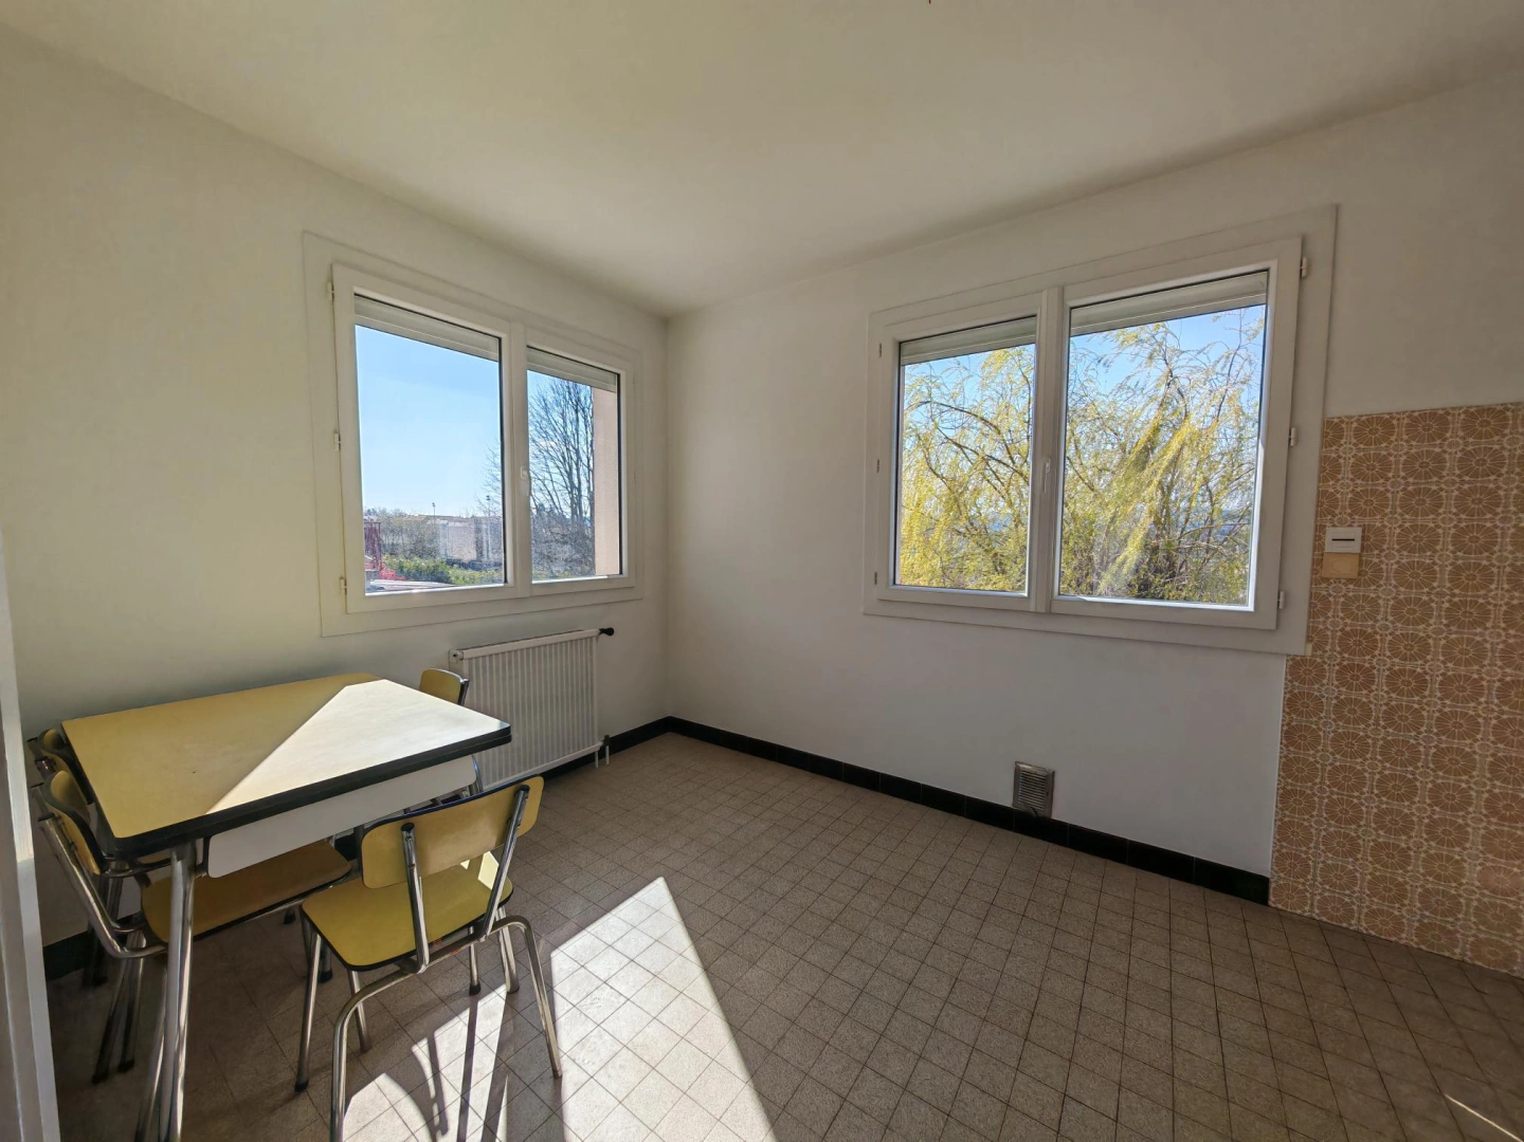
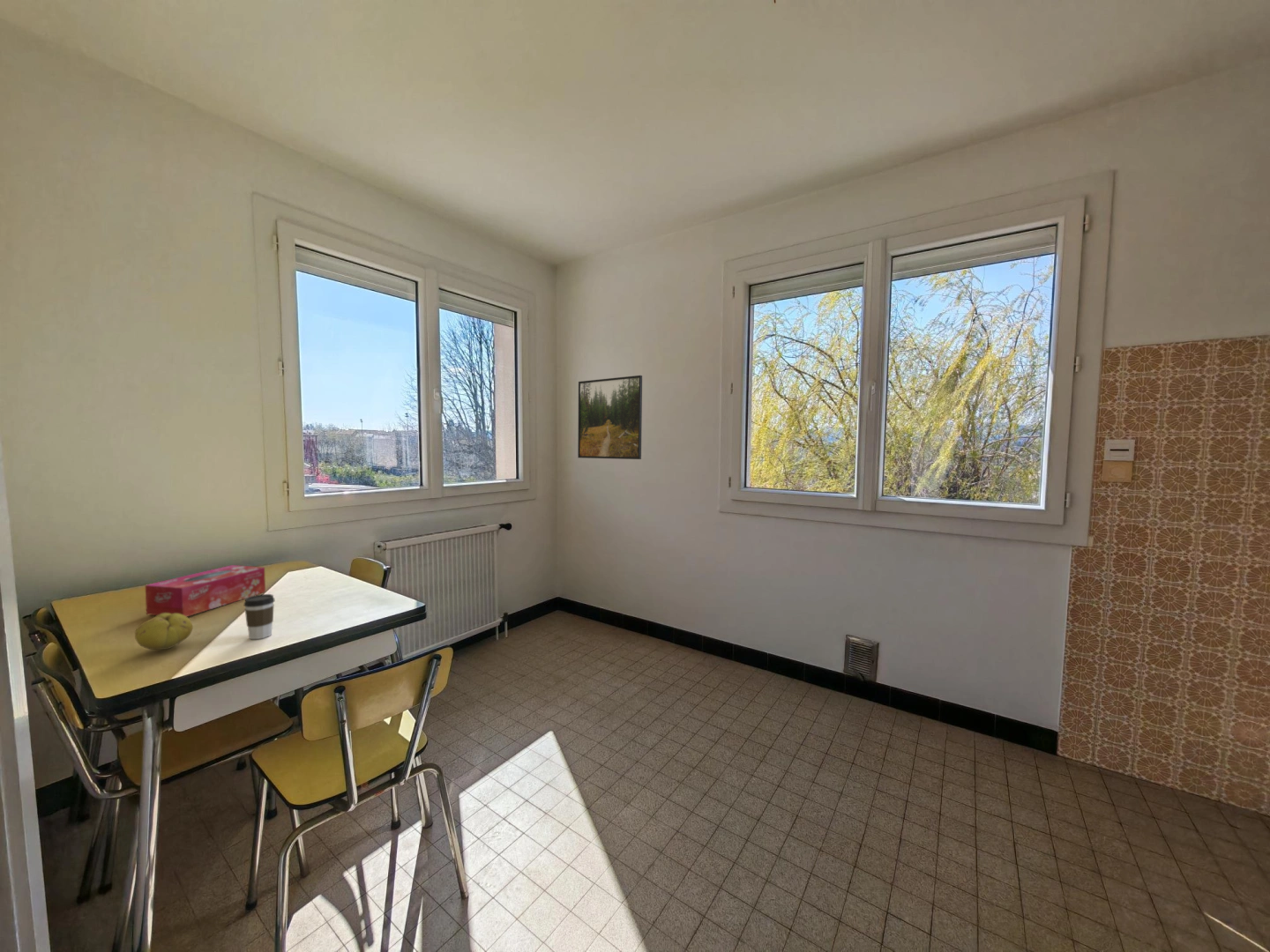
+ coffee cup [243,593,275,640]
+ fruit [134,614,194,651]
+ tissue box [145,564,266,617]
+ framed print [577,375,643,460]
